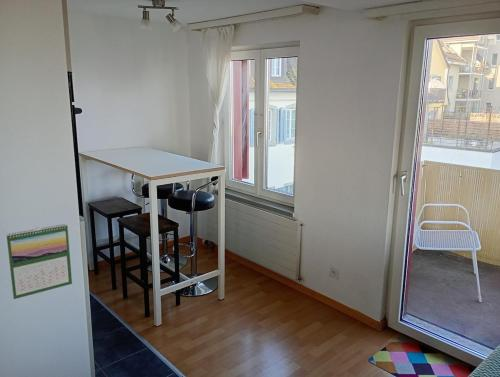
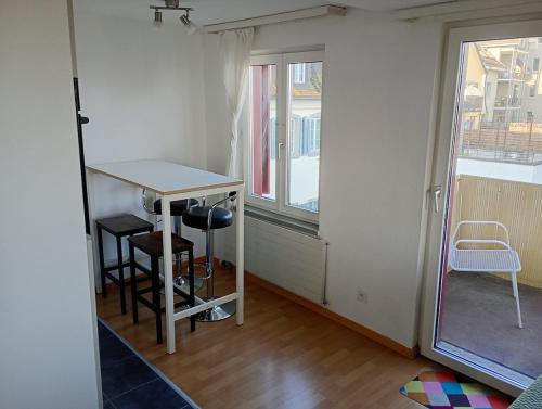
- calendar [6,223,73,300]
